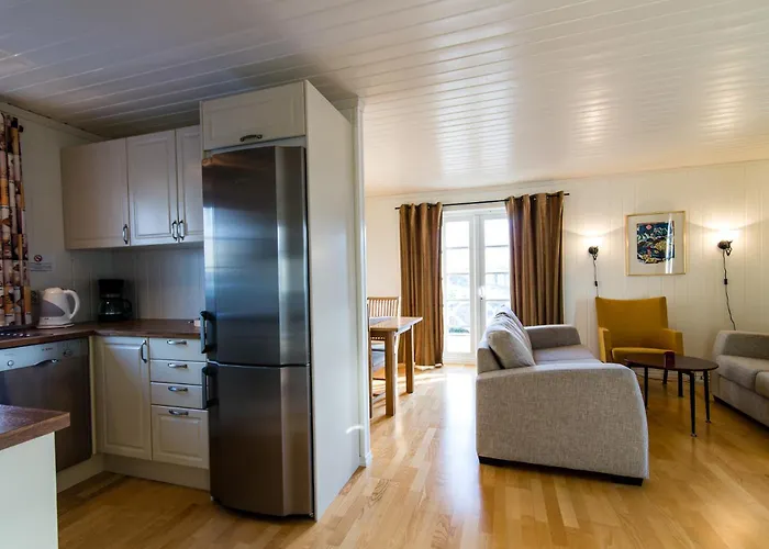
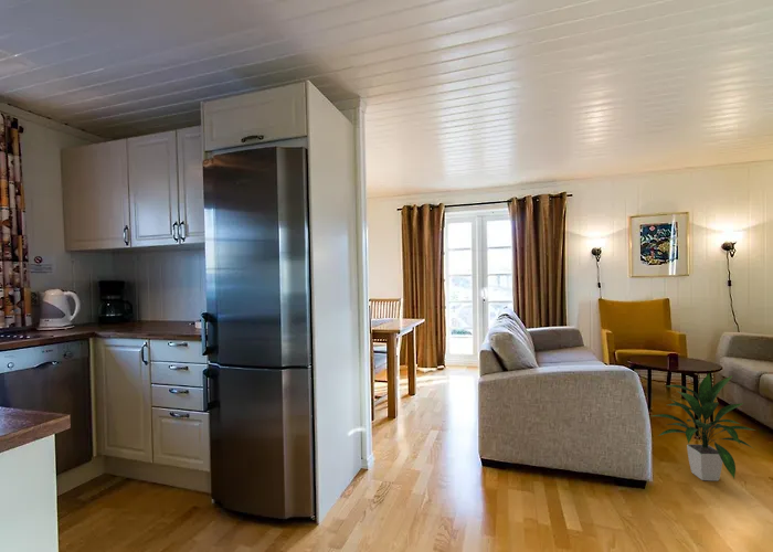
+ indoor plant [650,373,756,482]
